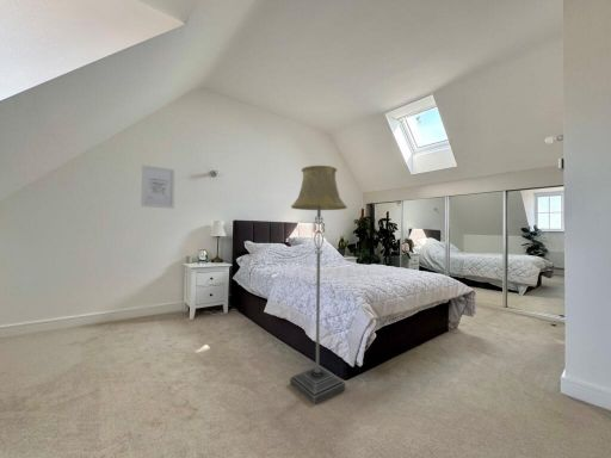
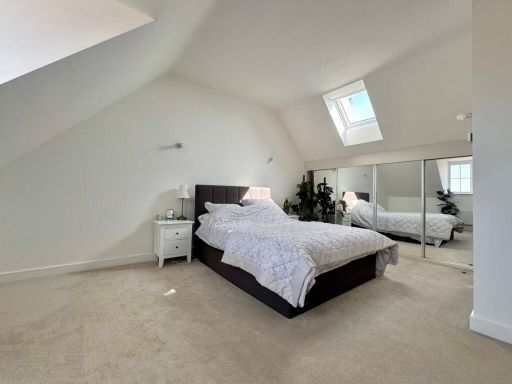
- floor lamp [289,165,348,406]
- wall art [140,163,175,210]
